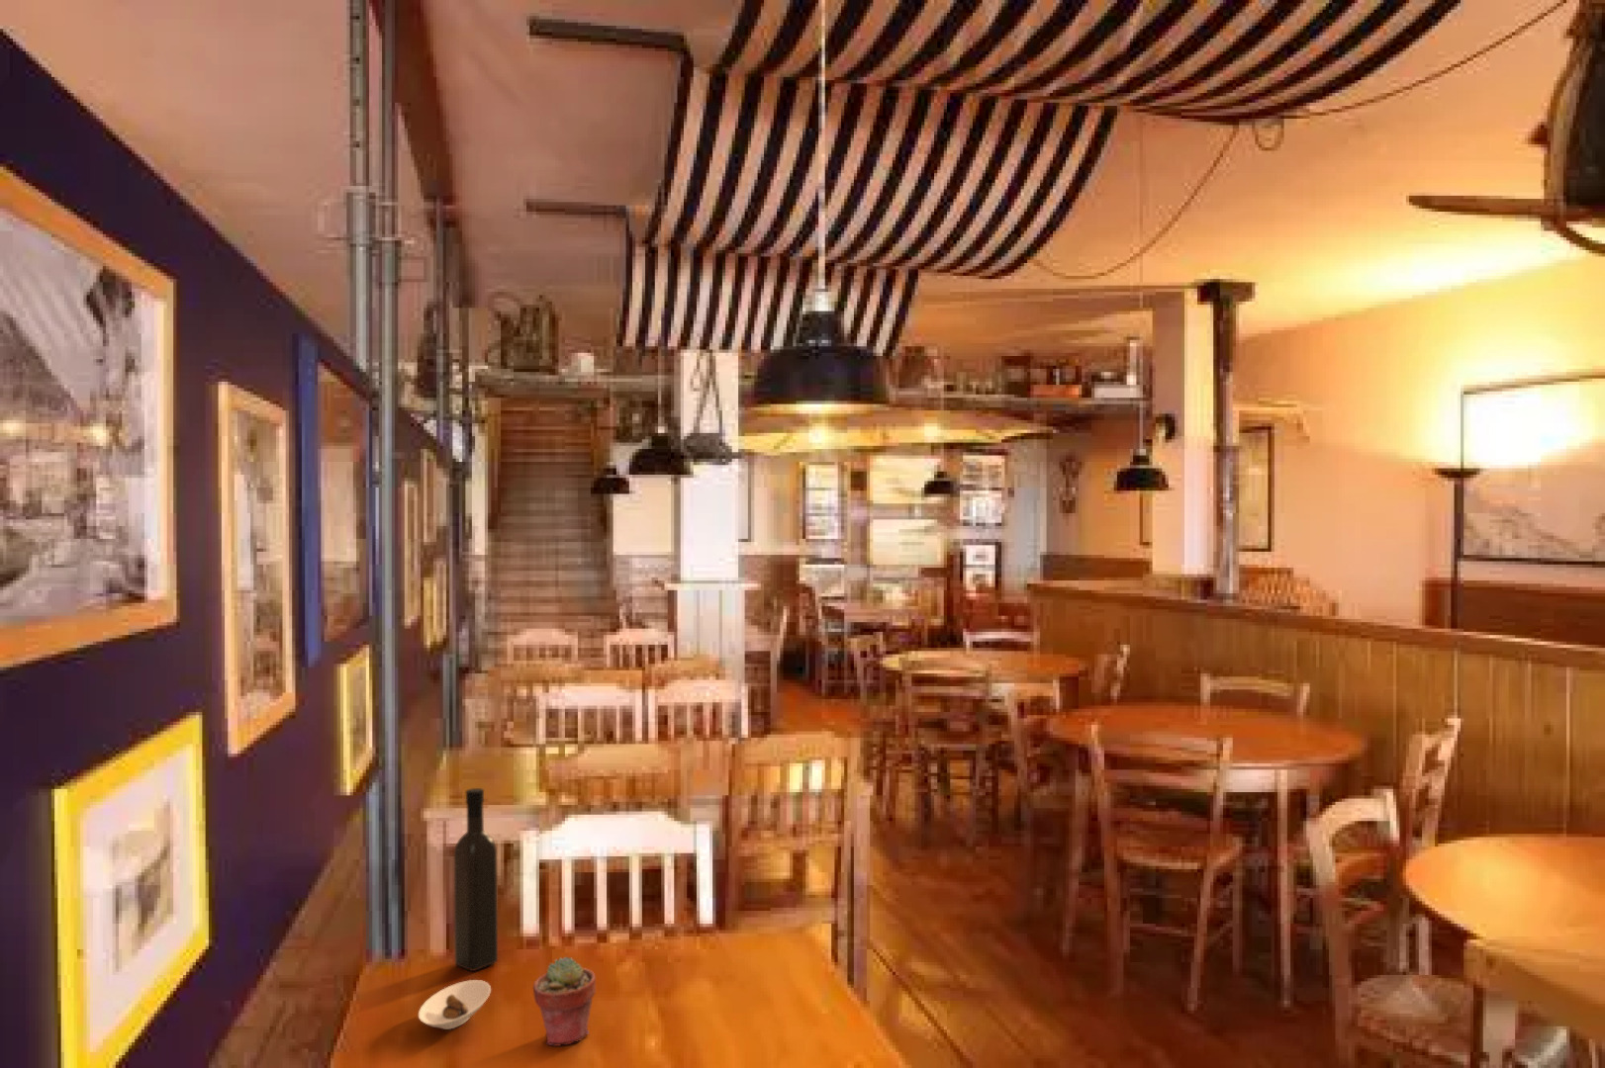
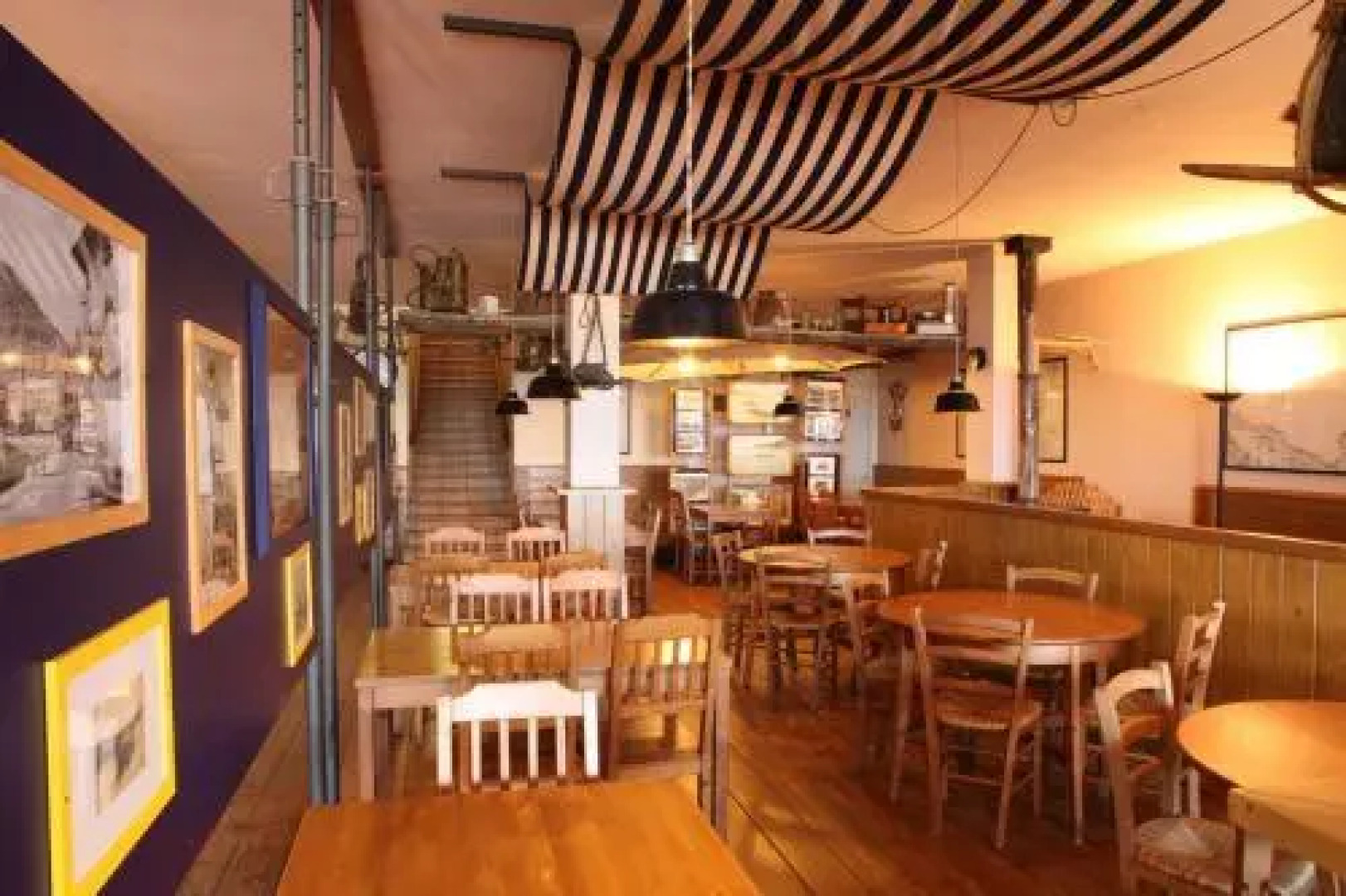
- potted succulent [532,956,596,1048]
- wine bottle [453,787,498,973]
- saucer [417,979,491,1030]
